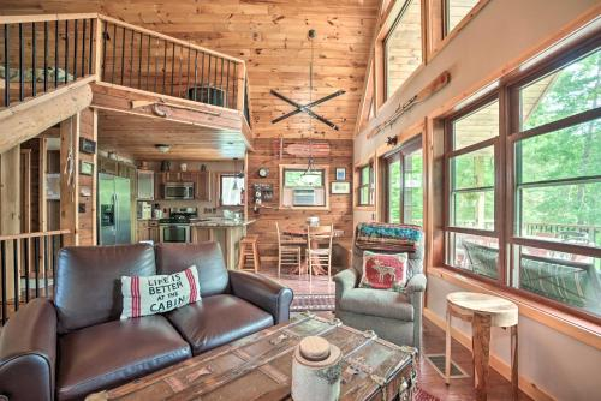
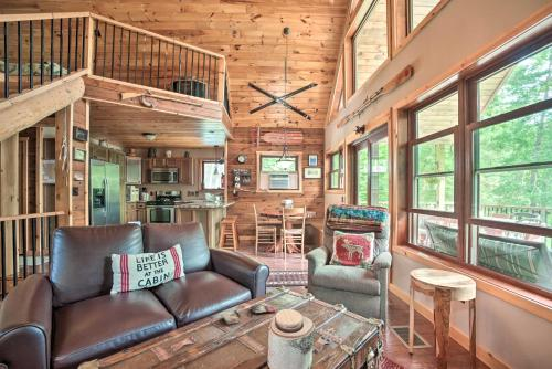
+ magazine [221,305,277,326]
